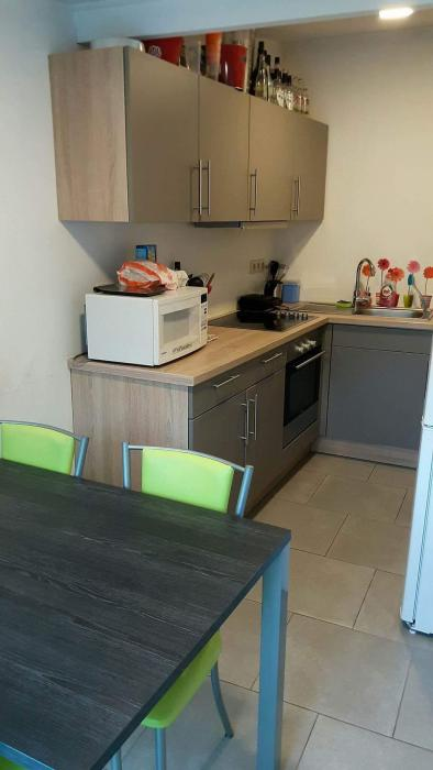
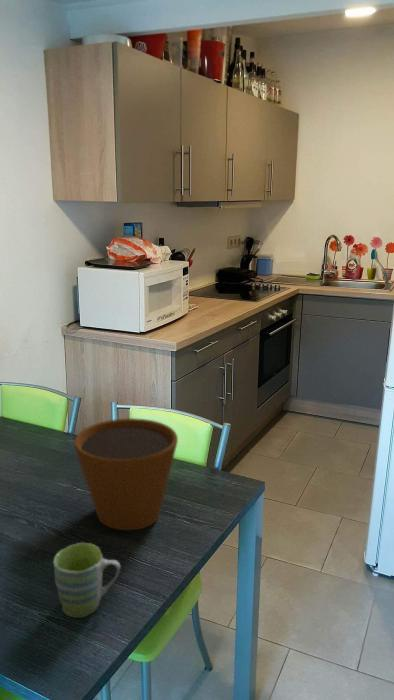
+ mug [52,542,121,619]
+ flower pot [73,417,179,531]
